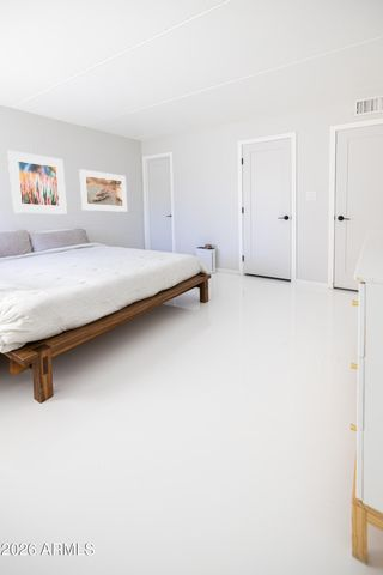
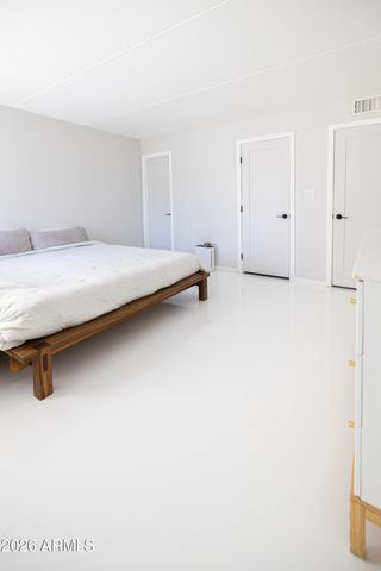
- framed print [78,168,128,213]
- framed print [6,150,68,216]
